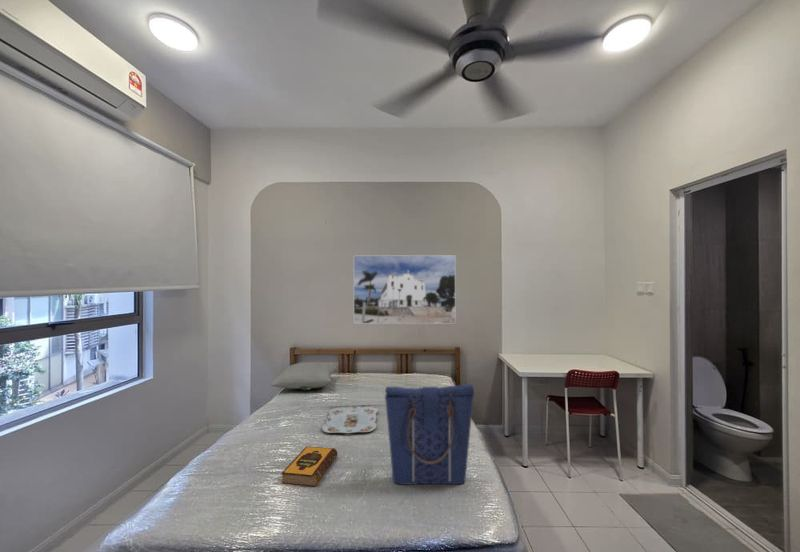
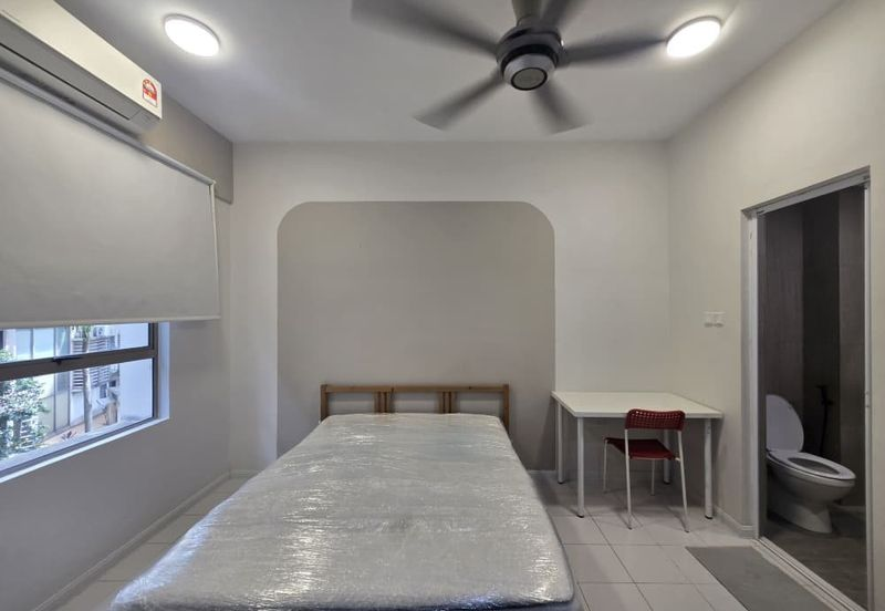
- tote bag [384,383,475,485]
- hardback book [281,445,338,488]
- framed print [353,254,457,325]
- serving tray [321,405,378,434]
- pillow [269,361,338,391]
